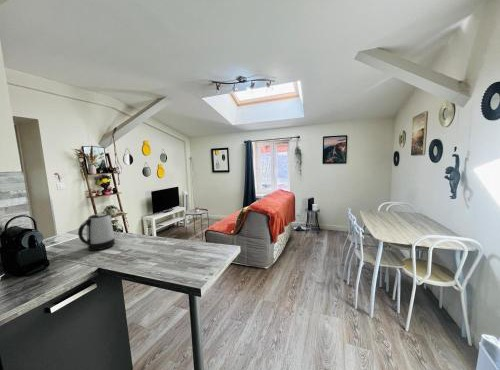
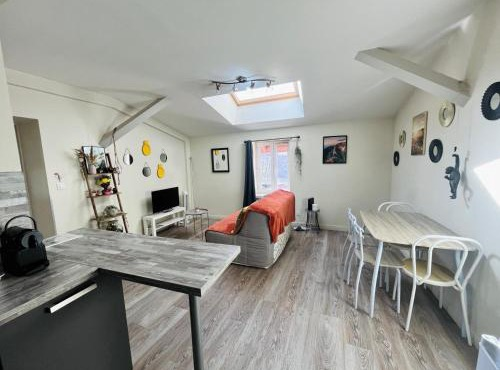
- kettle [77,213,116,252]
